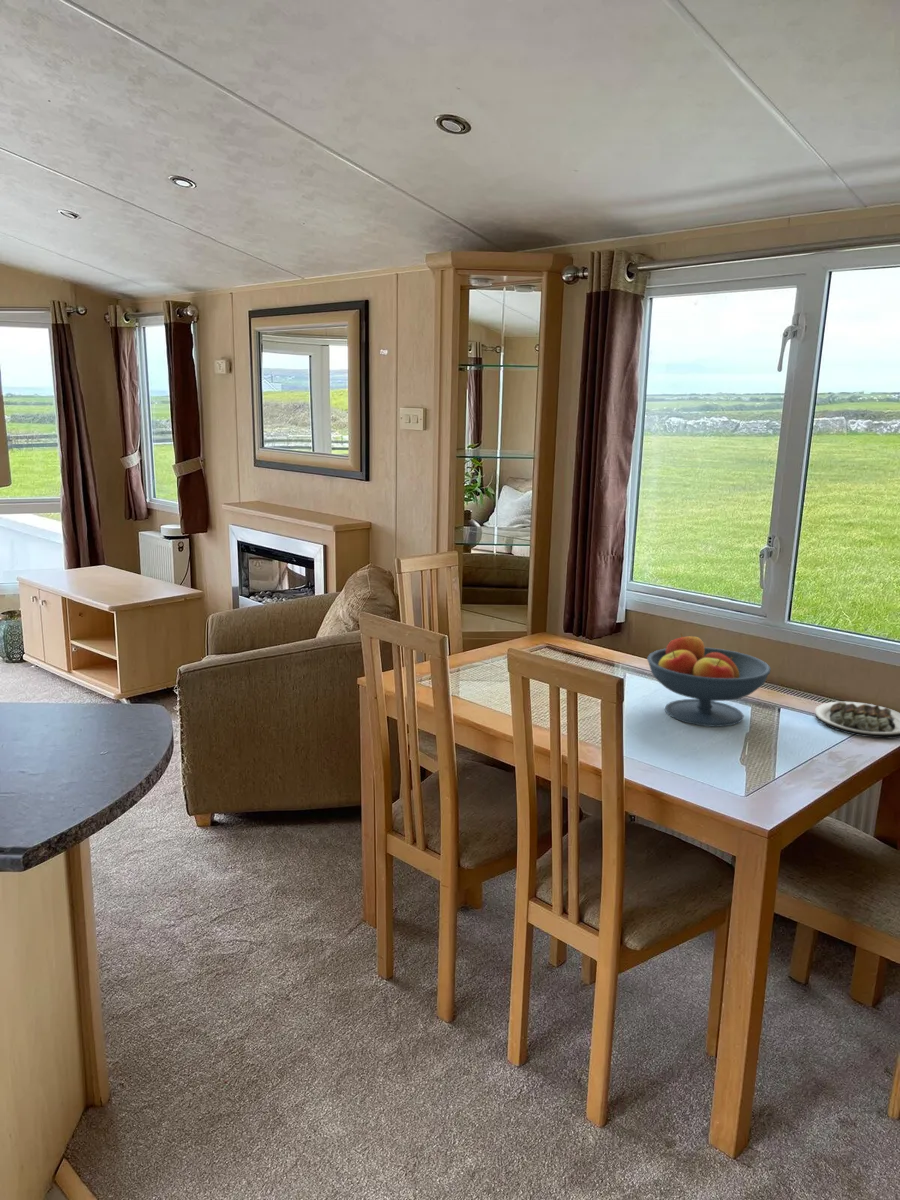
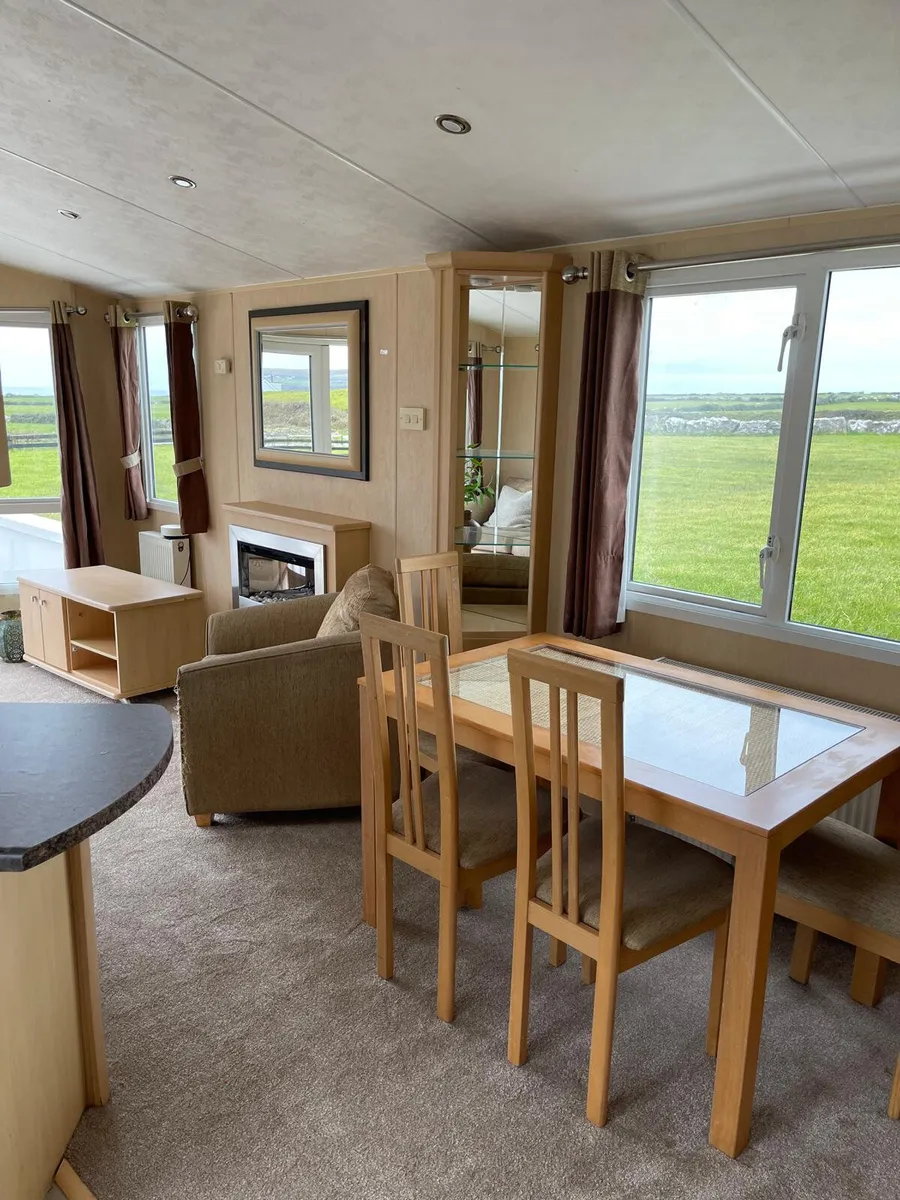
- plate [814,701,900,739]
- fruit bowl [646,632,772,728]
